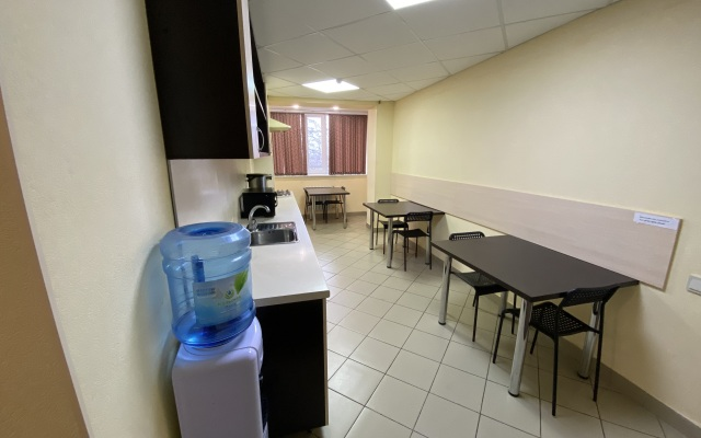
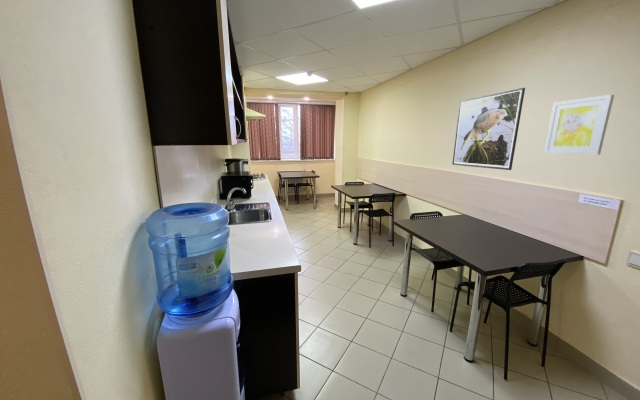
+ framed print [451,87,526,171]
+ wall art [543,94,615,156]
